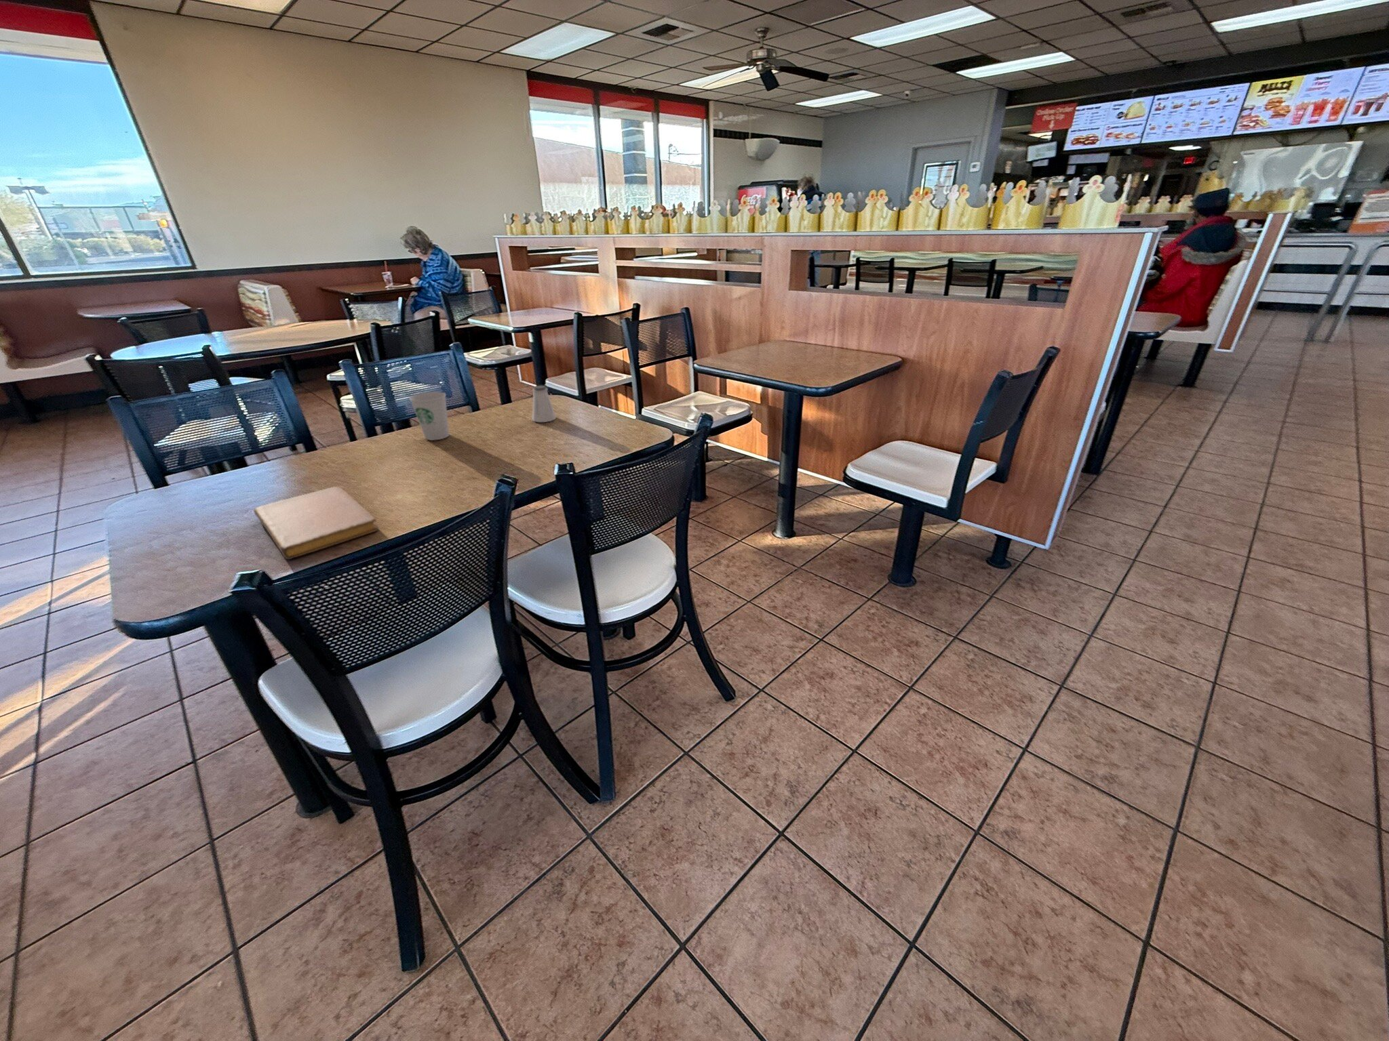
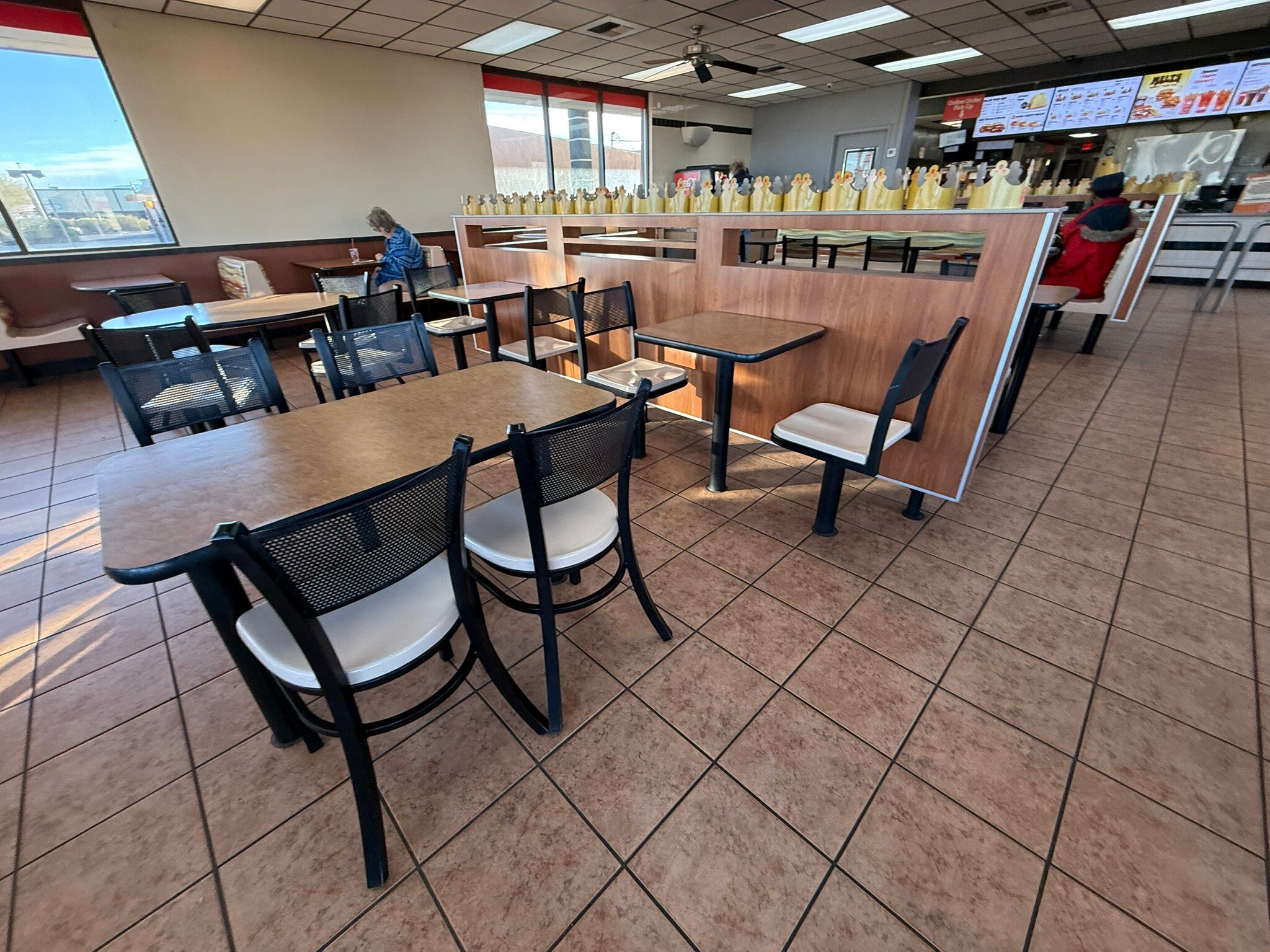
- notebook [253,486,380,560]
- paper cup [409,391,450,441]
- saltshaker [532,385,557,423]
